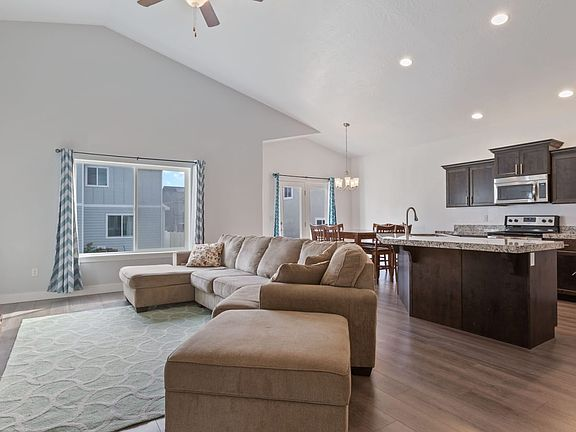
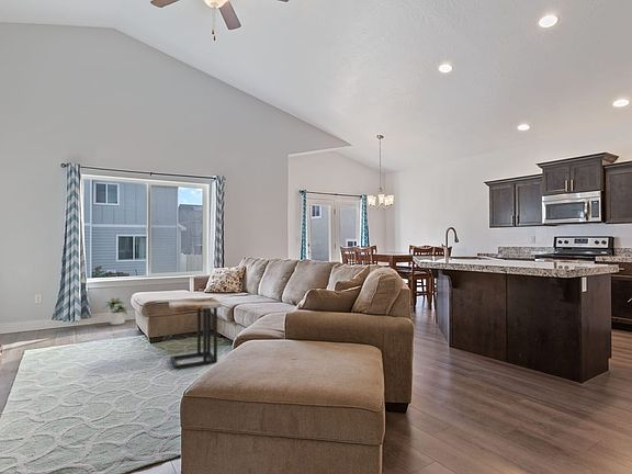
+ side table [168,297,223,371]
+ potted plant [103,297,129,326]
